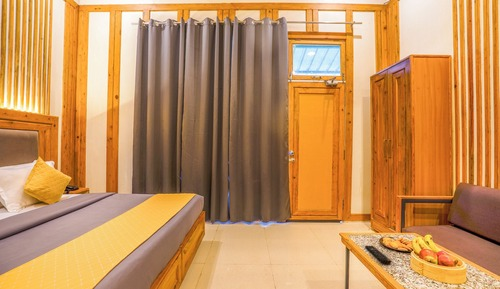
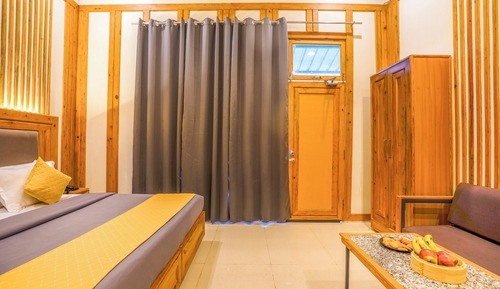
- remote control [364,245,392,265]
